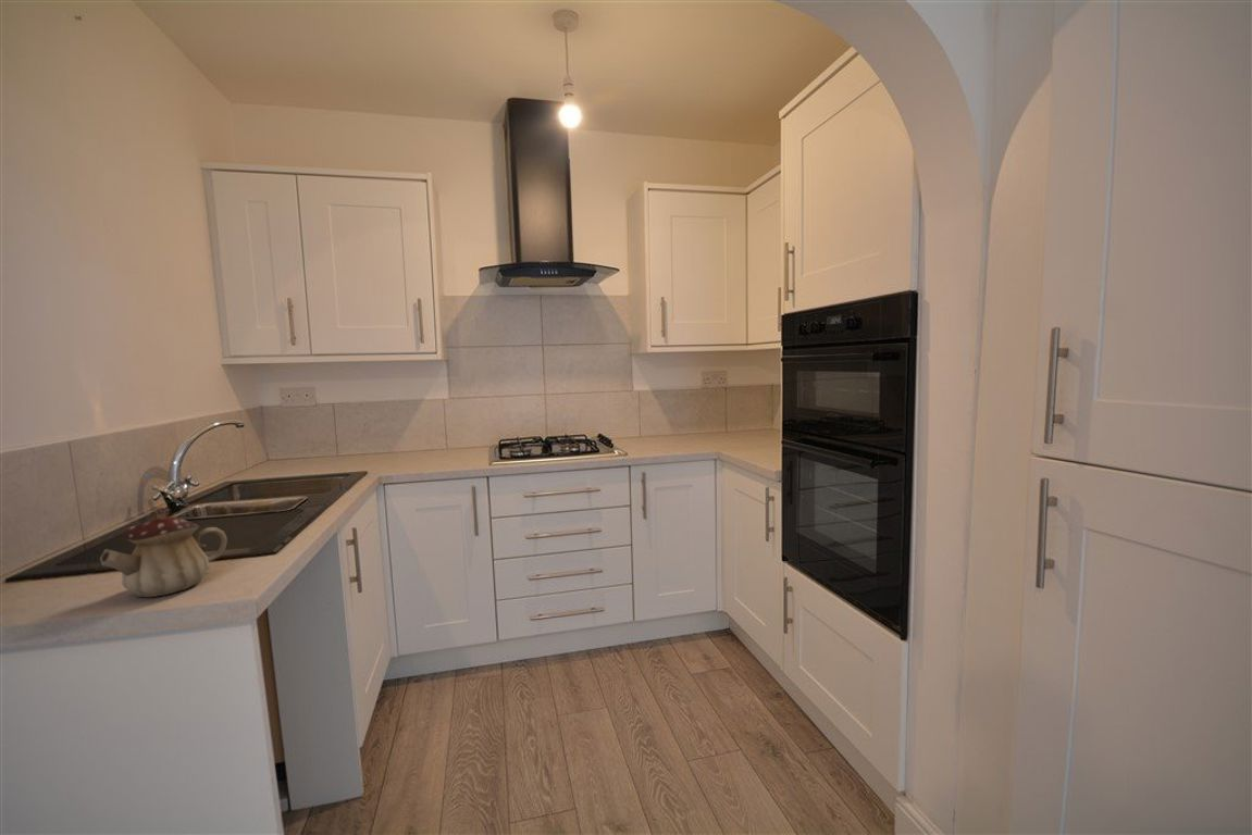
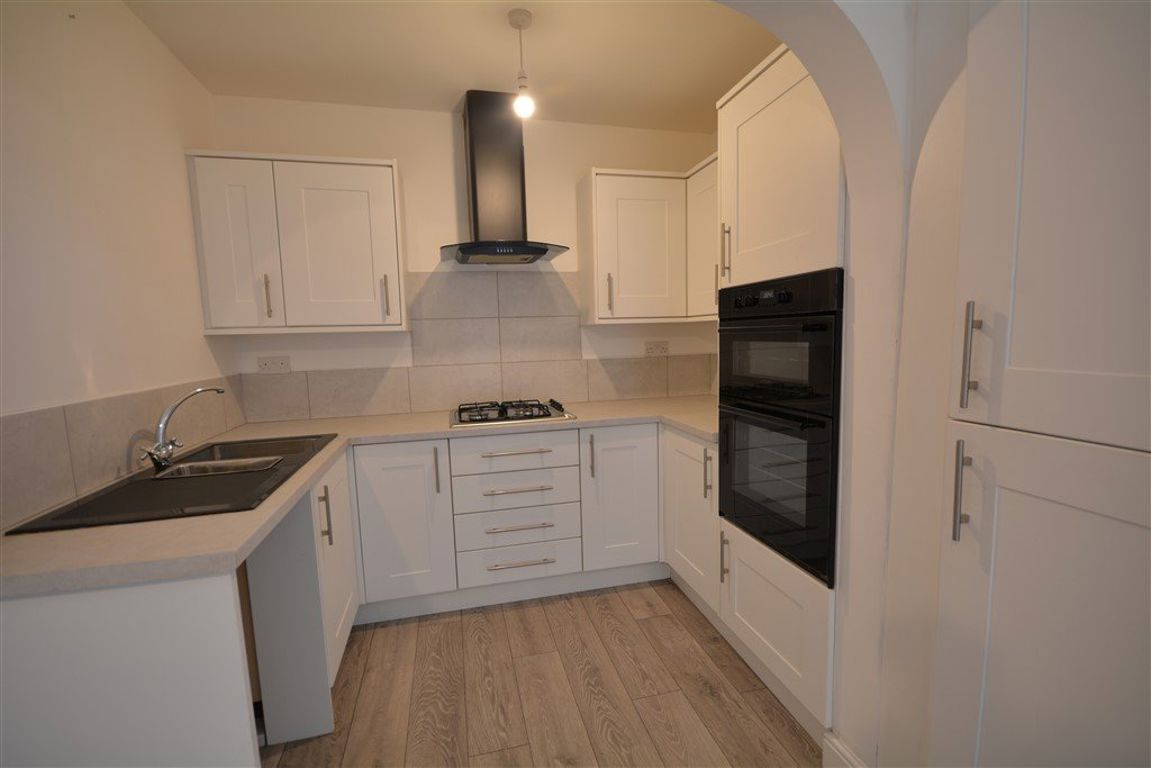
- teapot [99,507,228,598]
